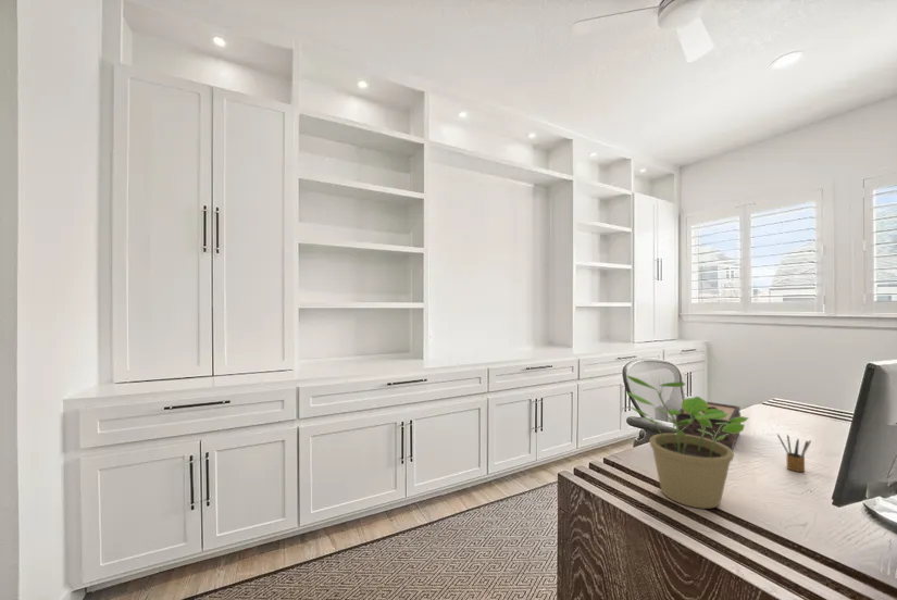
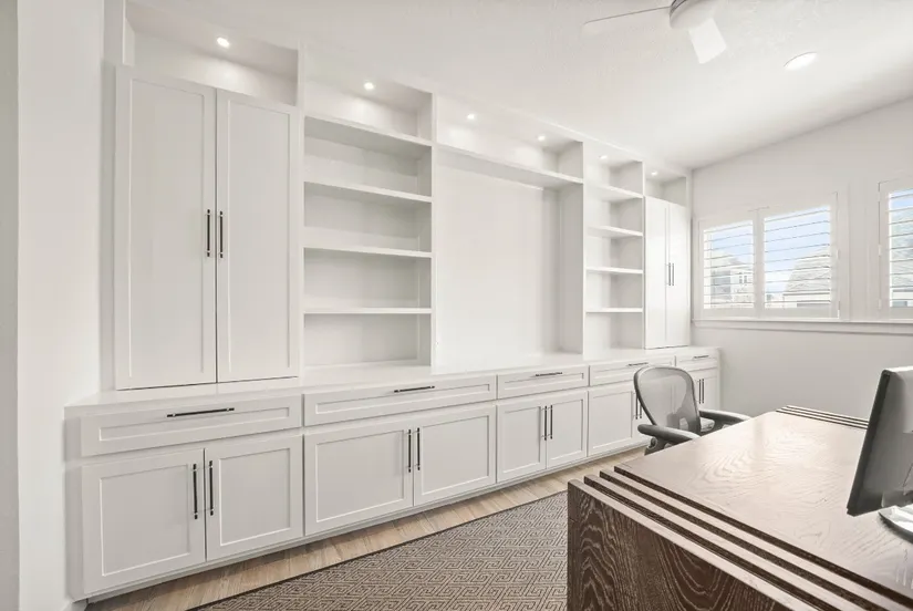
- potted plant [623,374,750,510]
- tissue box [675,401,742,451]
- pencil box [776,433,812,473]
